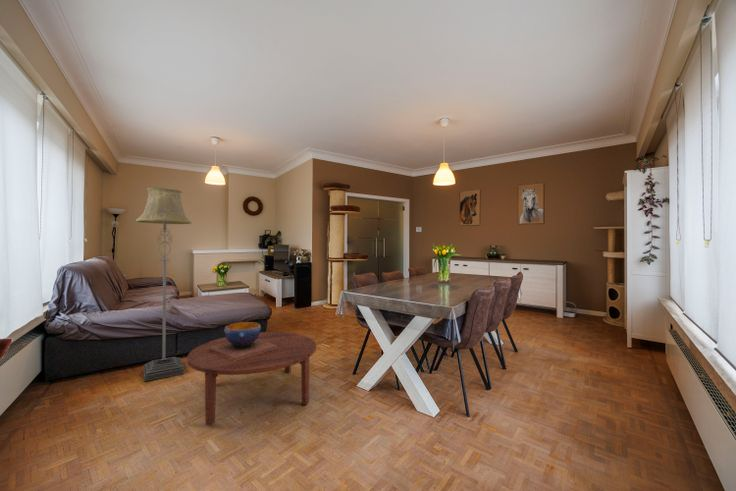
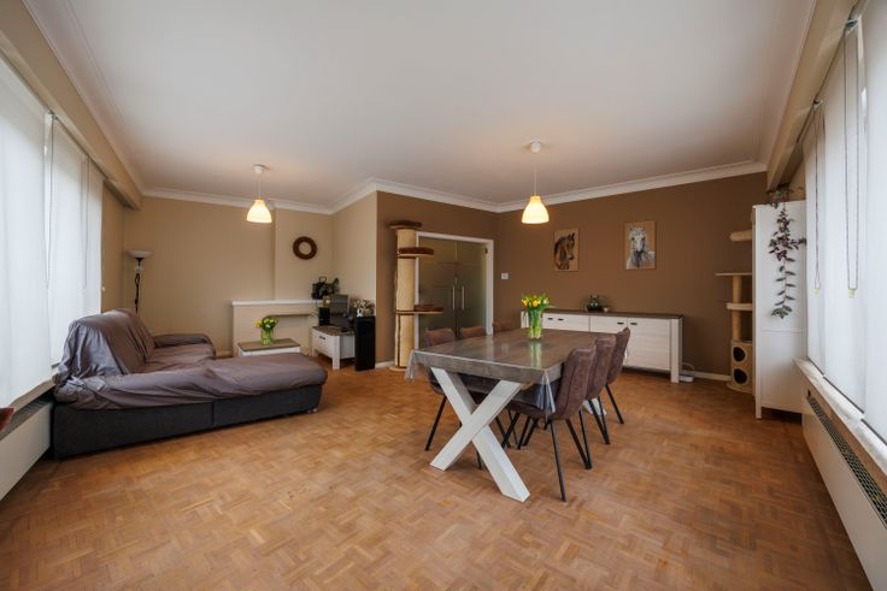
- floor lamp [135,187,192,382]
- coffee table [186,331,317,427]
- decorative bowl [209,321,277,361]
